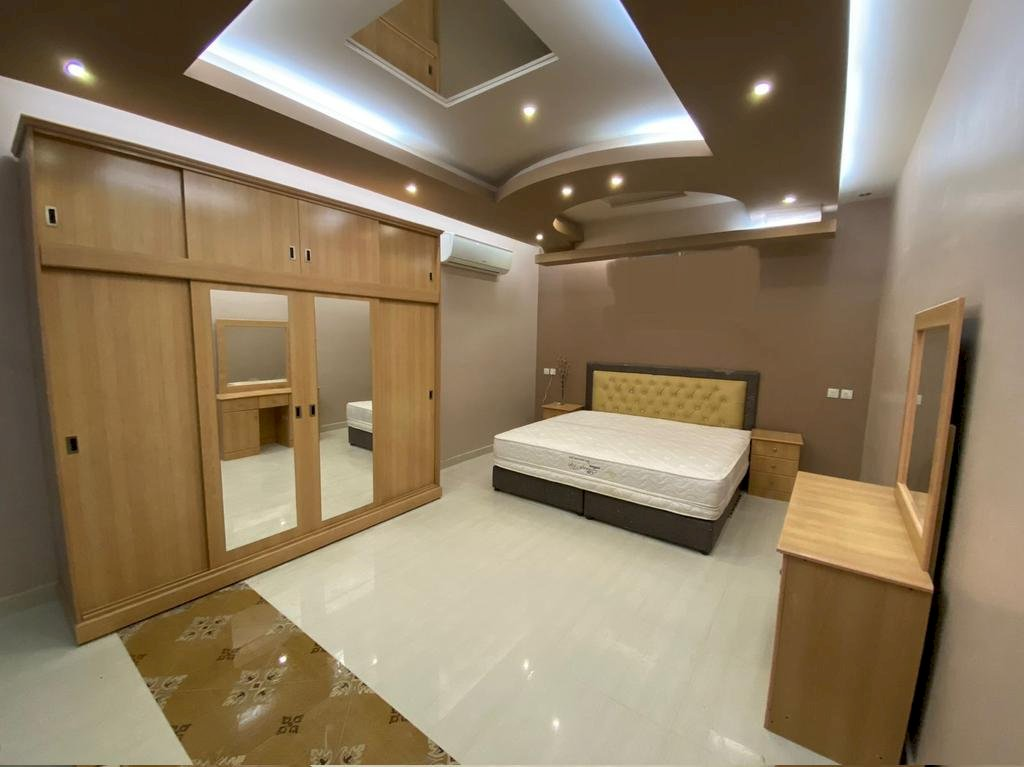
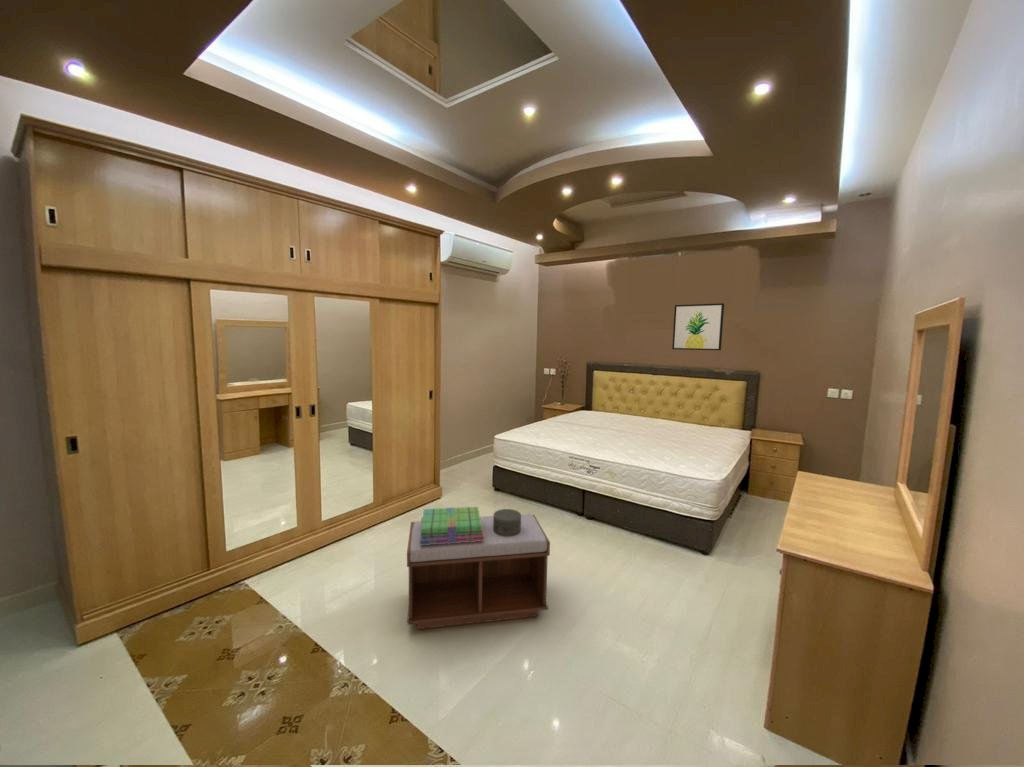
+ decorative box [493,508,522,536]
+ stack of books [420,506,484,545]
+ wall art [671,302,725,351]
+ bench [406,513,551,630]
